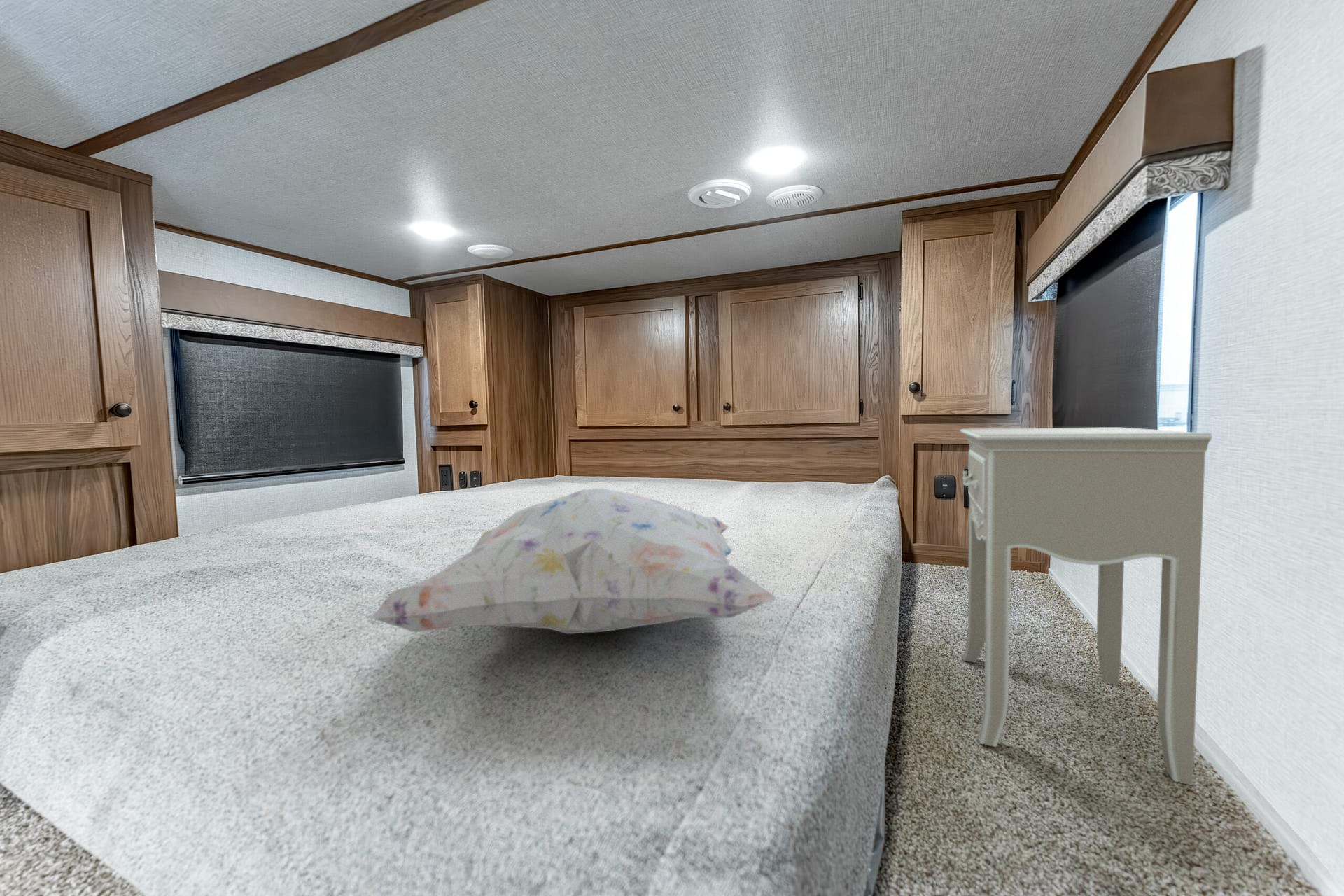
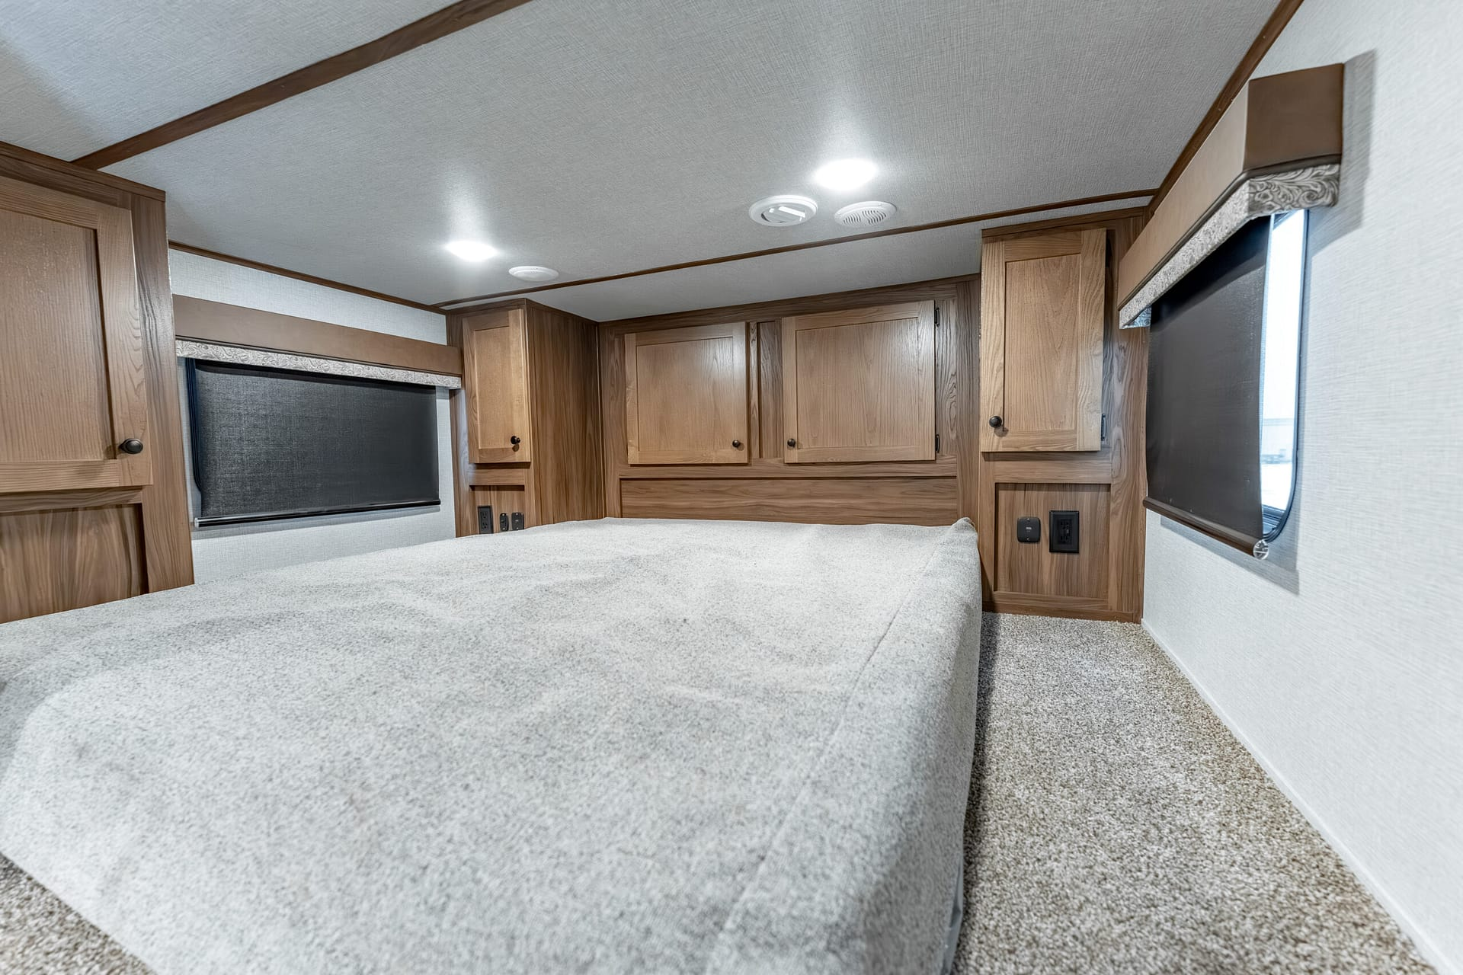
- decorative pillow [370,488,777,635]
- nightstand [959,426,1213,786]
